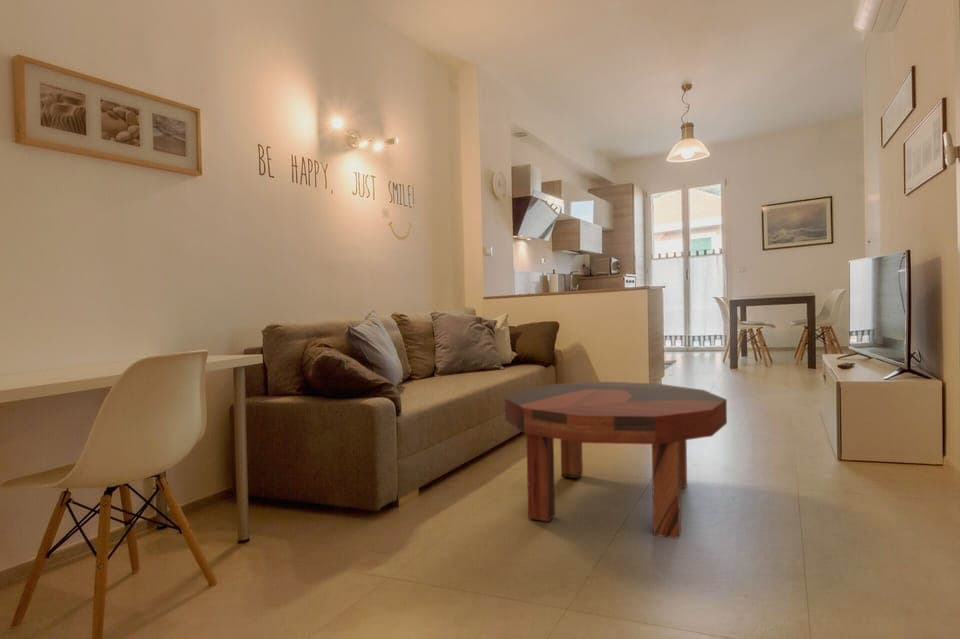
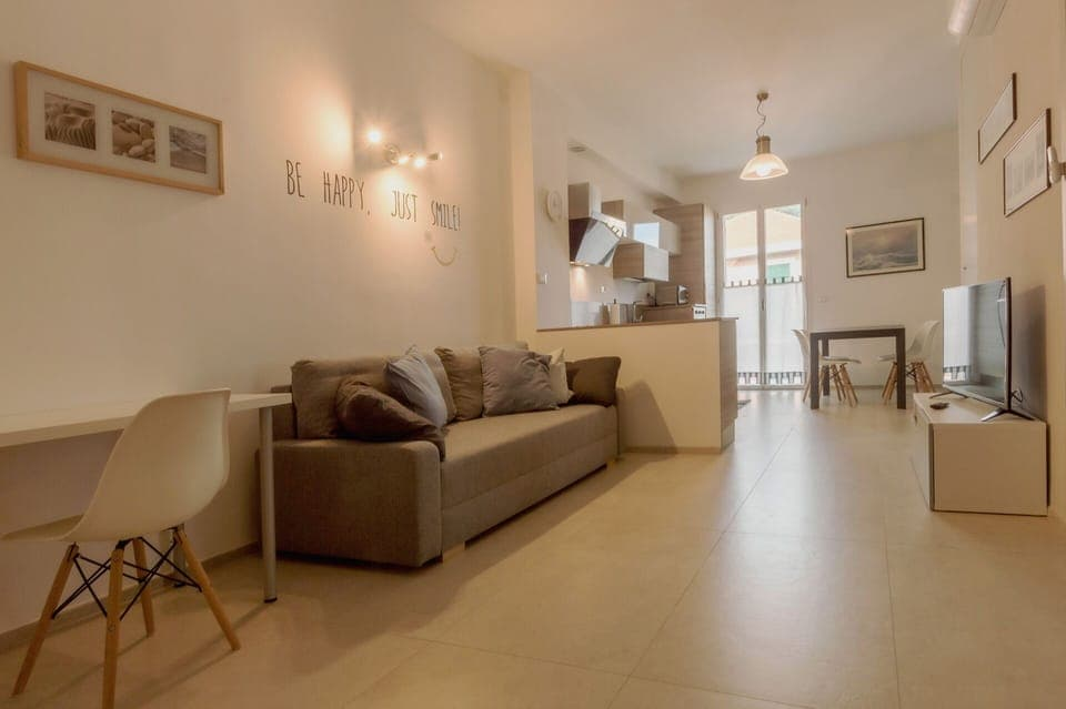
- coffee table [504,381,728,540]
